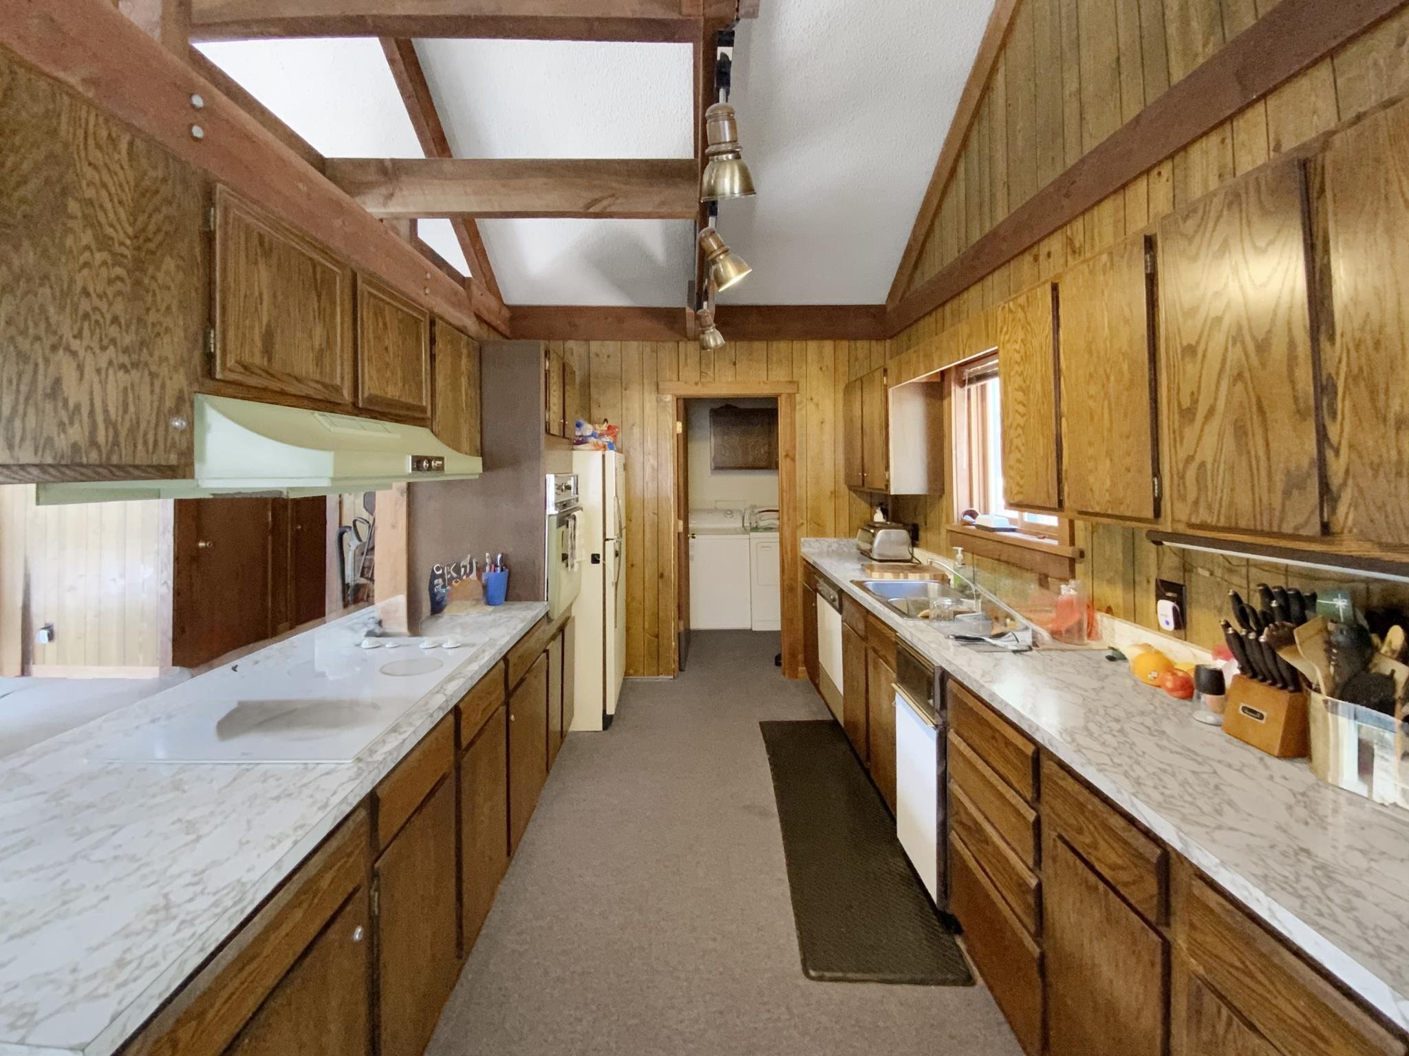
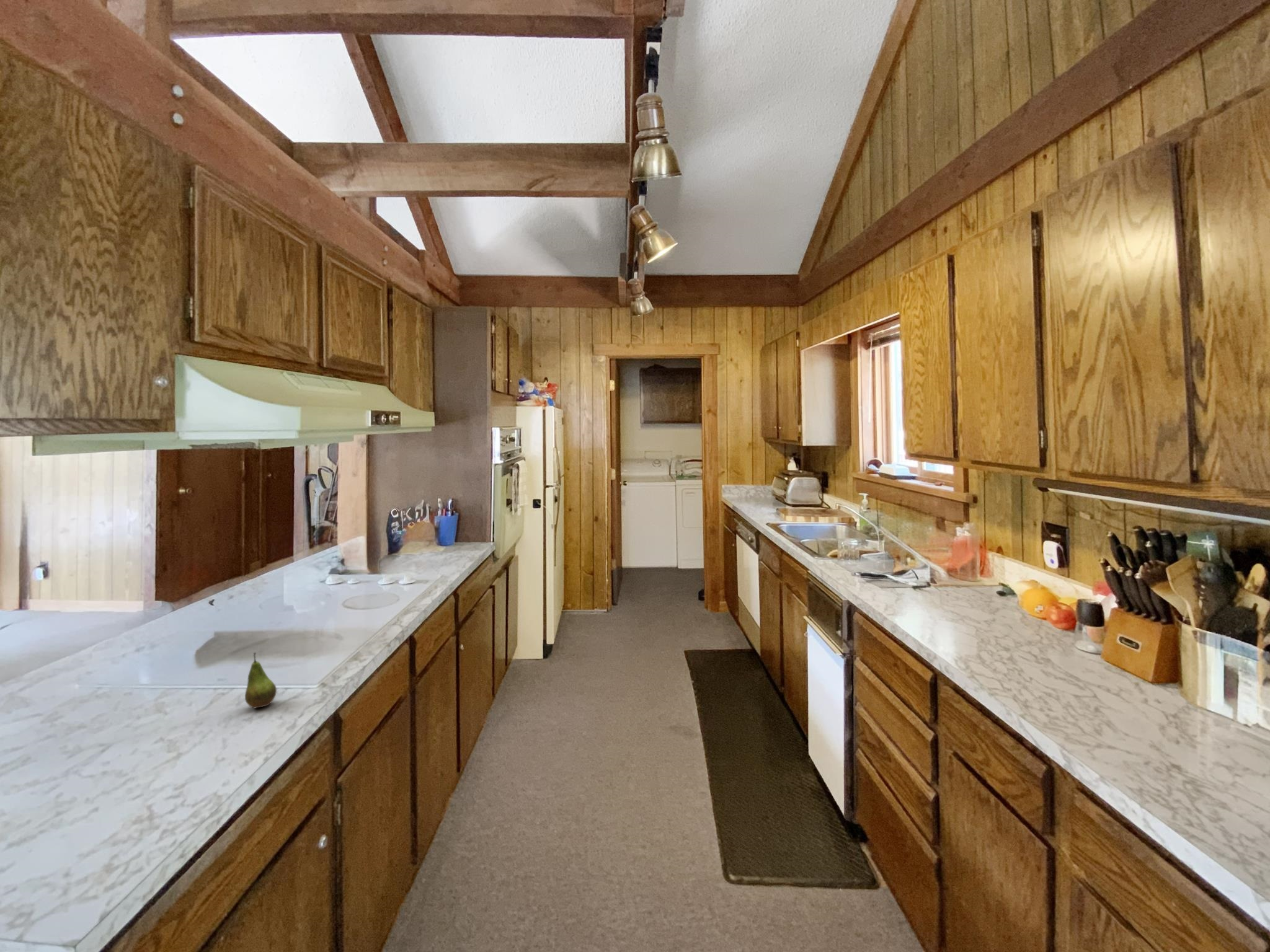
+ fruit [244,651,277,709]
